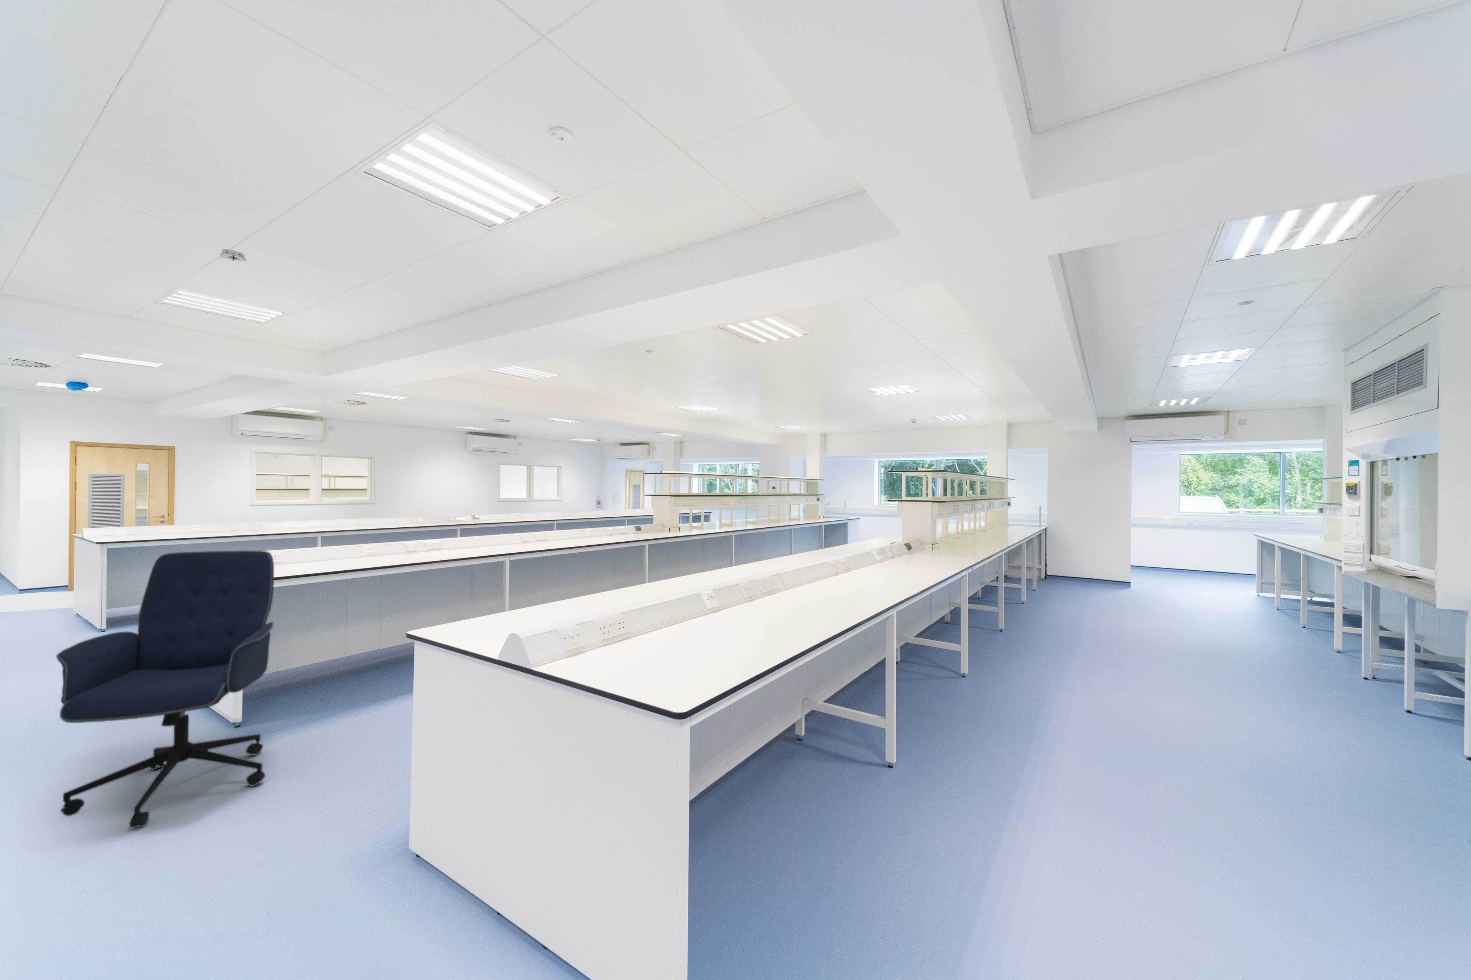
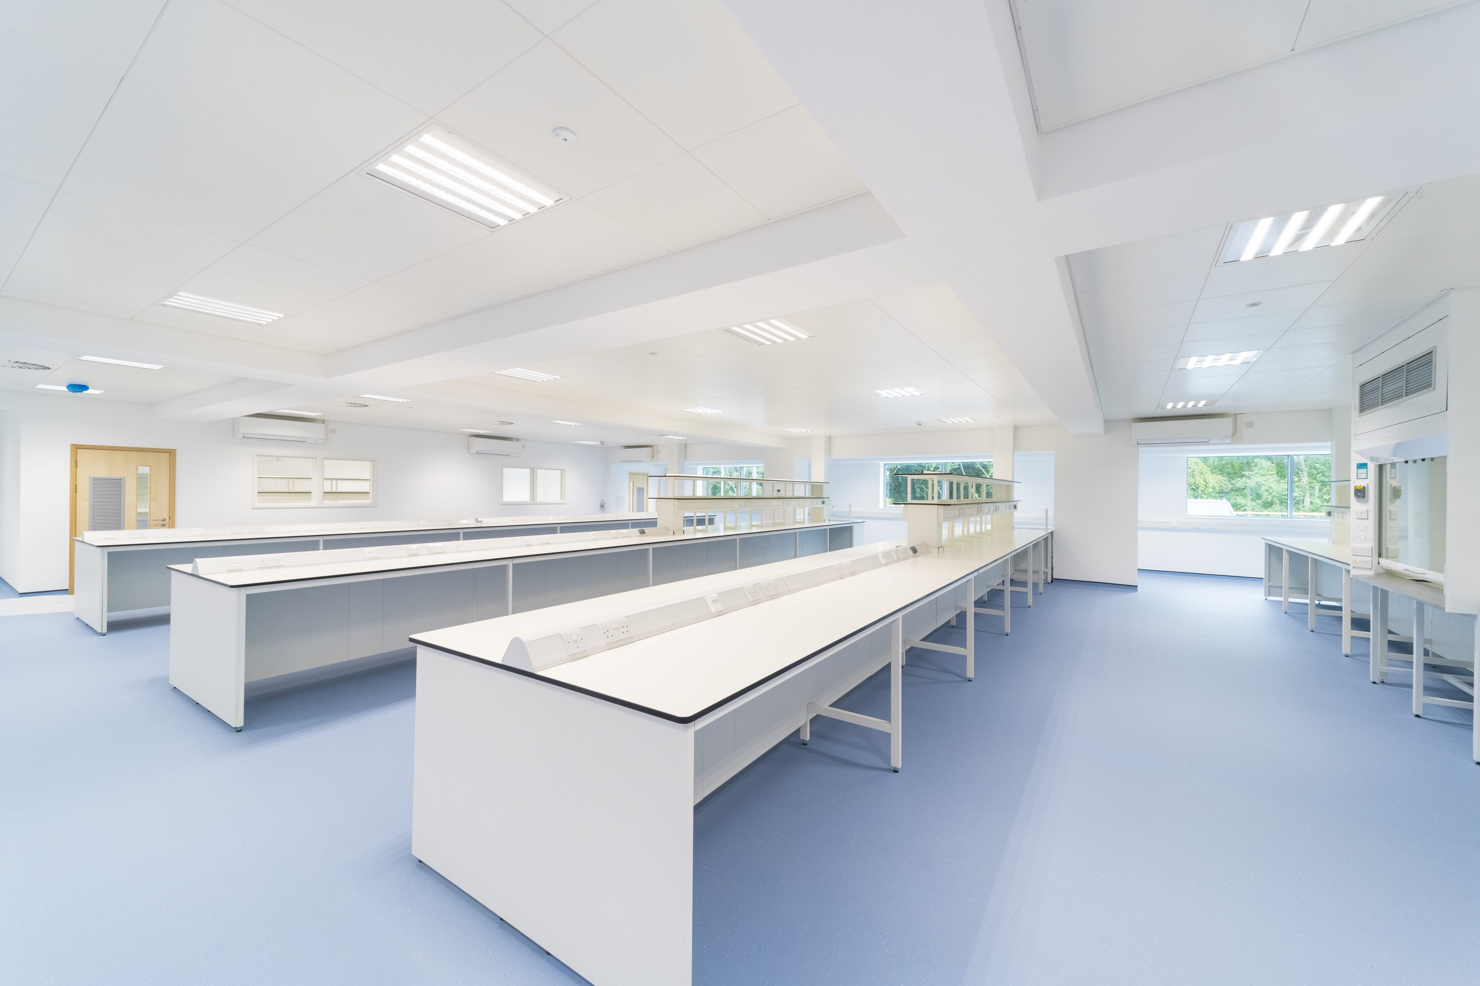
- smoke detector [217,248,247,261]
- office chair [56,550,275,829]
